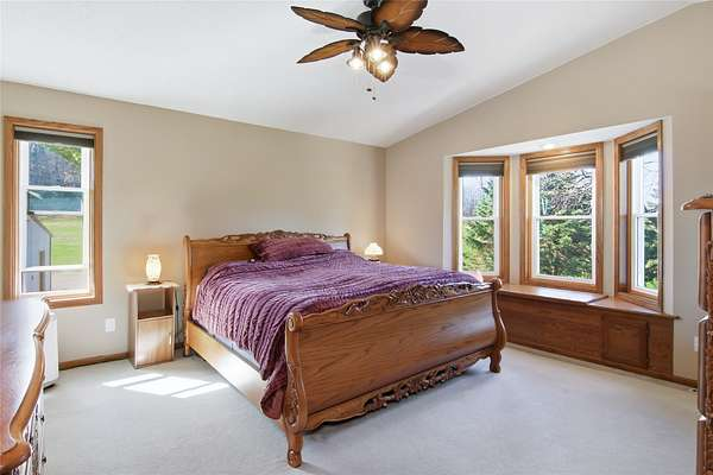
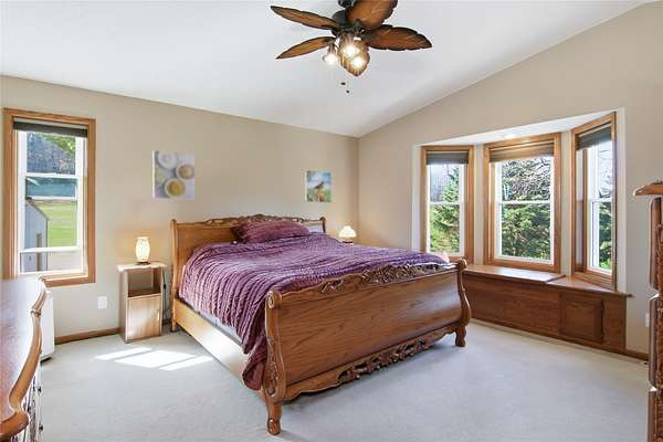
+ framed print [304,169,333,203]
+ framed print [151,149,196,201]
